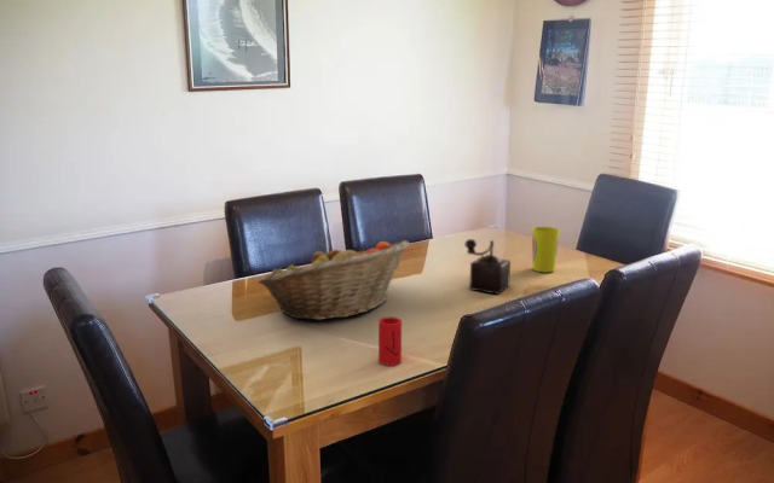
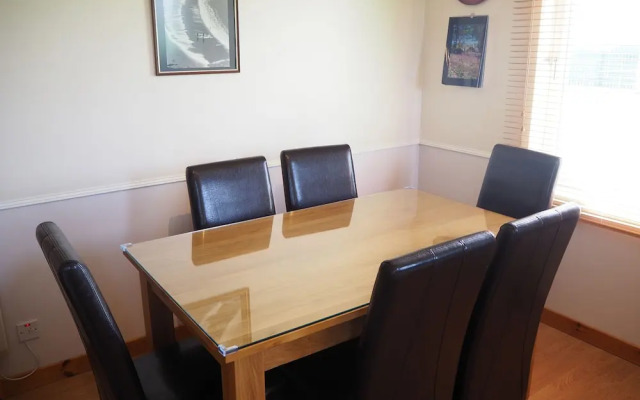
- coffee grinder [463,238,512,296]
- fruit basket [256,239,411,321]
- cup [377,316,403,367]
- cup [531,226,561,273]
